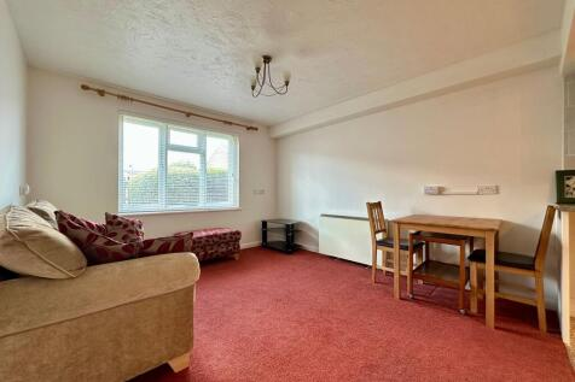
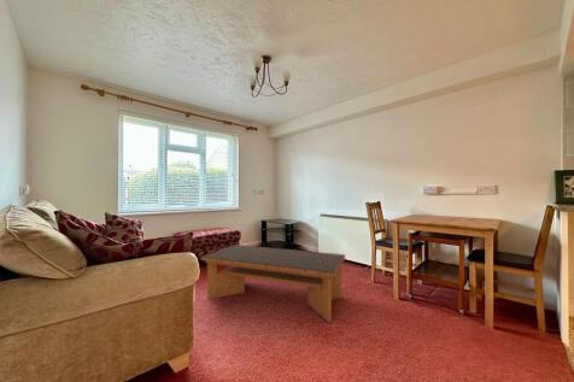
+ coffee table [200,243,346,324]
